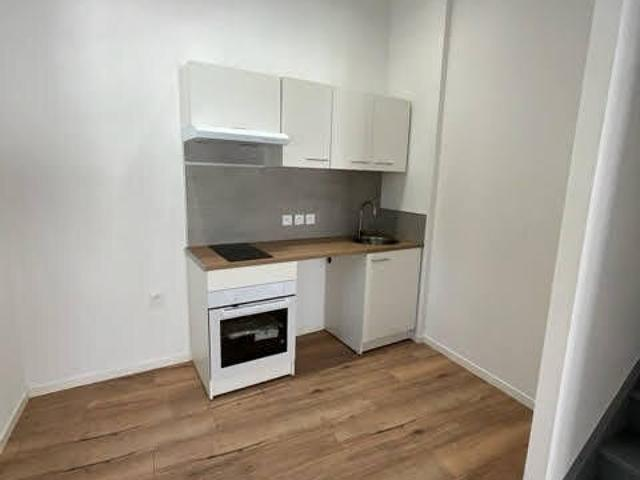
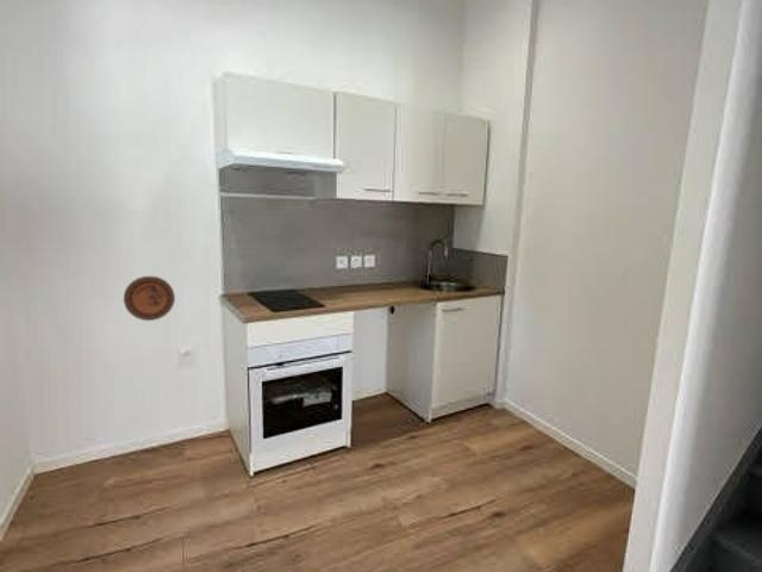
+ decorative plate [123,275,176,322]
